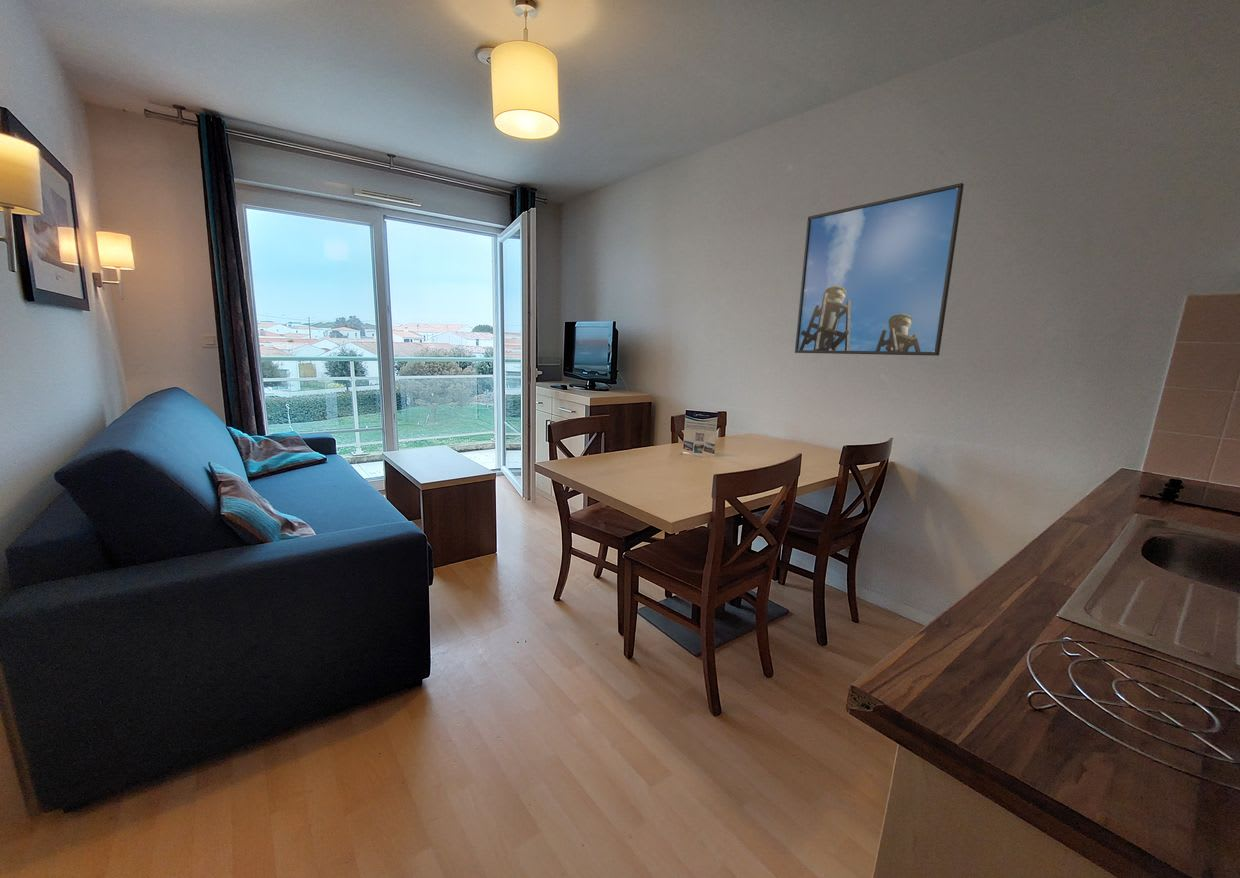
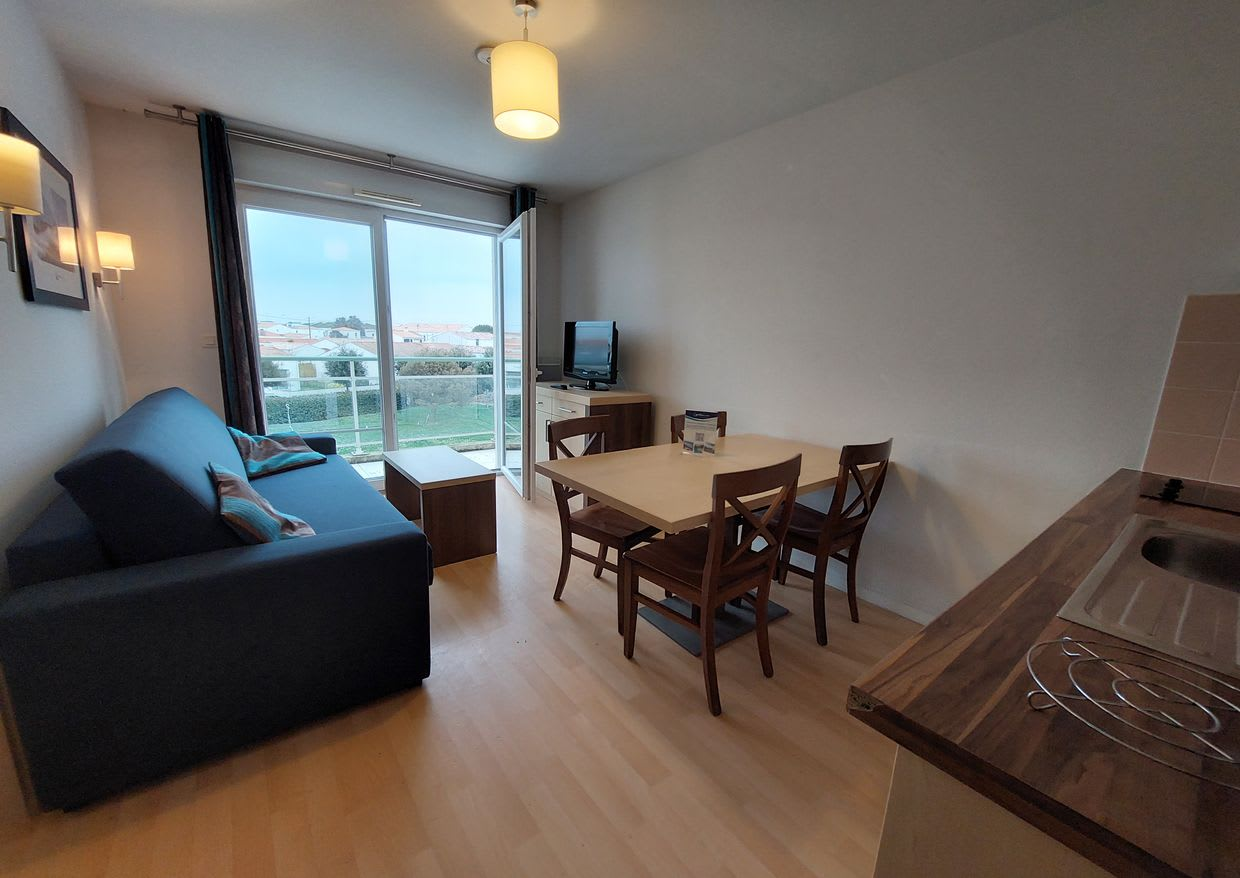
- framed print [794,182,965,357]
